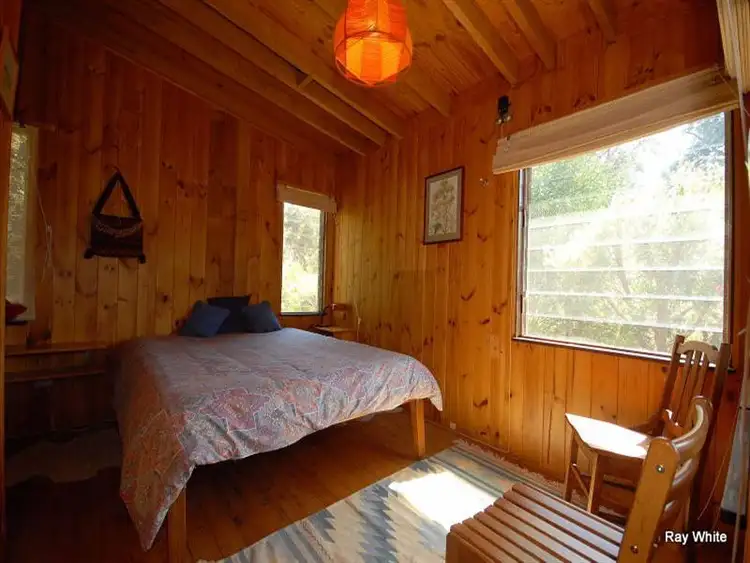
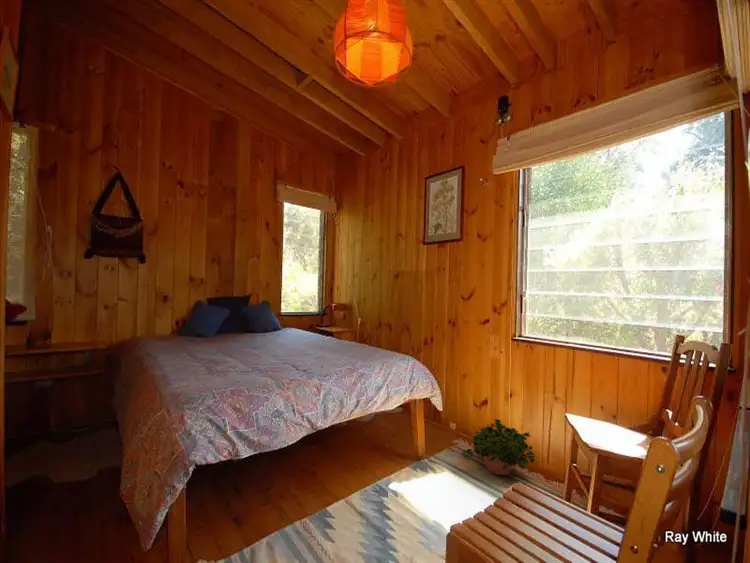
+ potted plant [460,418,538,486]
